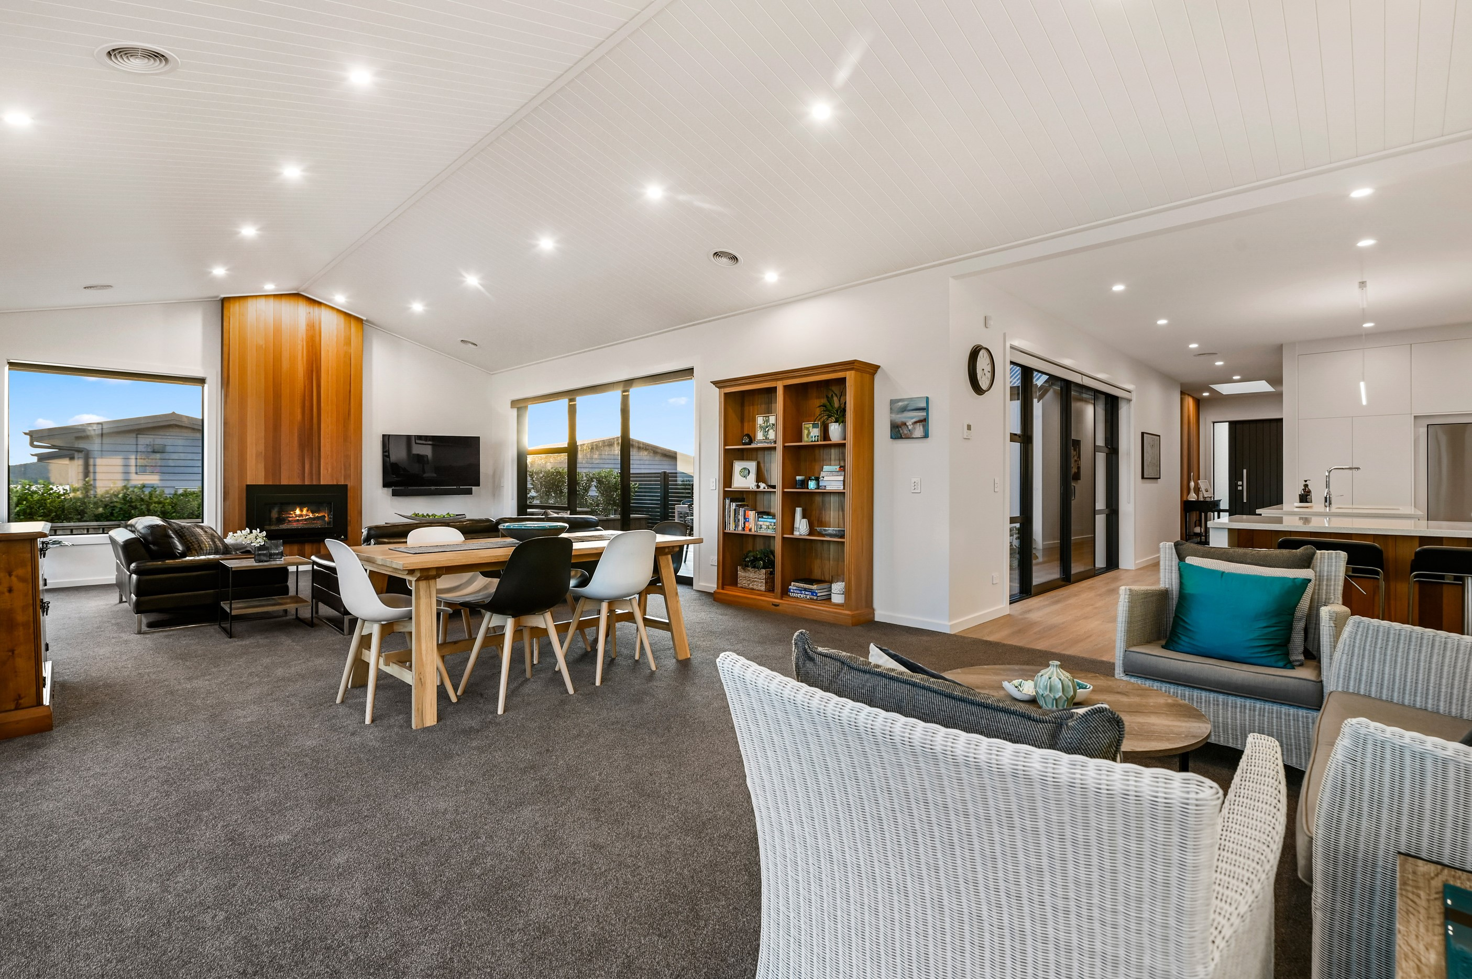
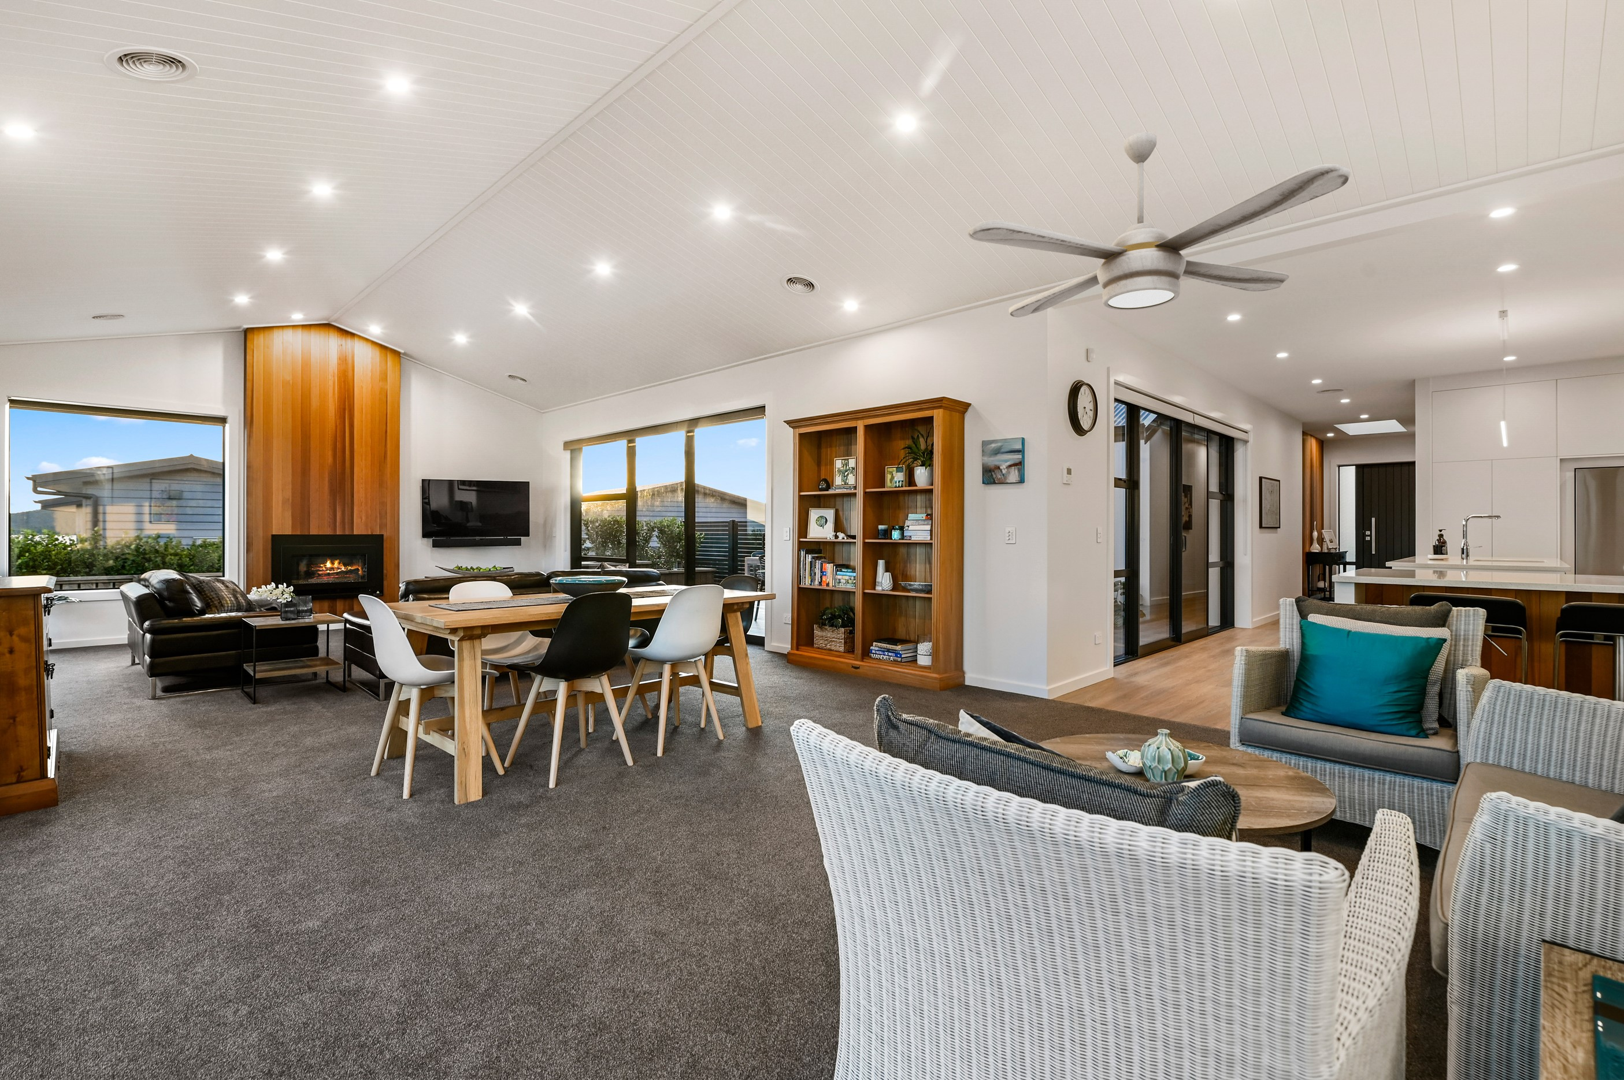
+ ceiling fan [966,131,1350,318]
